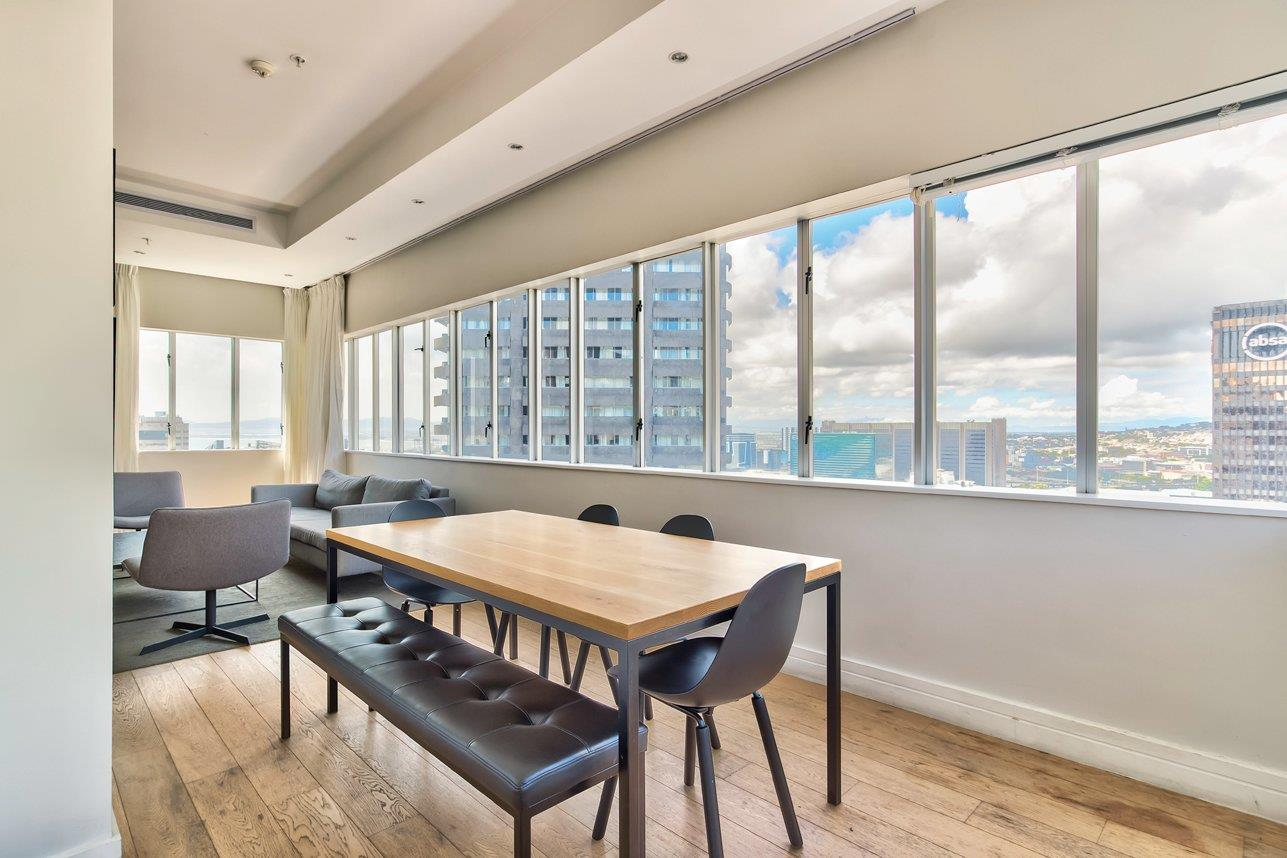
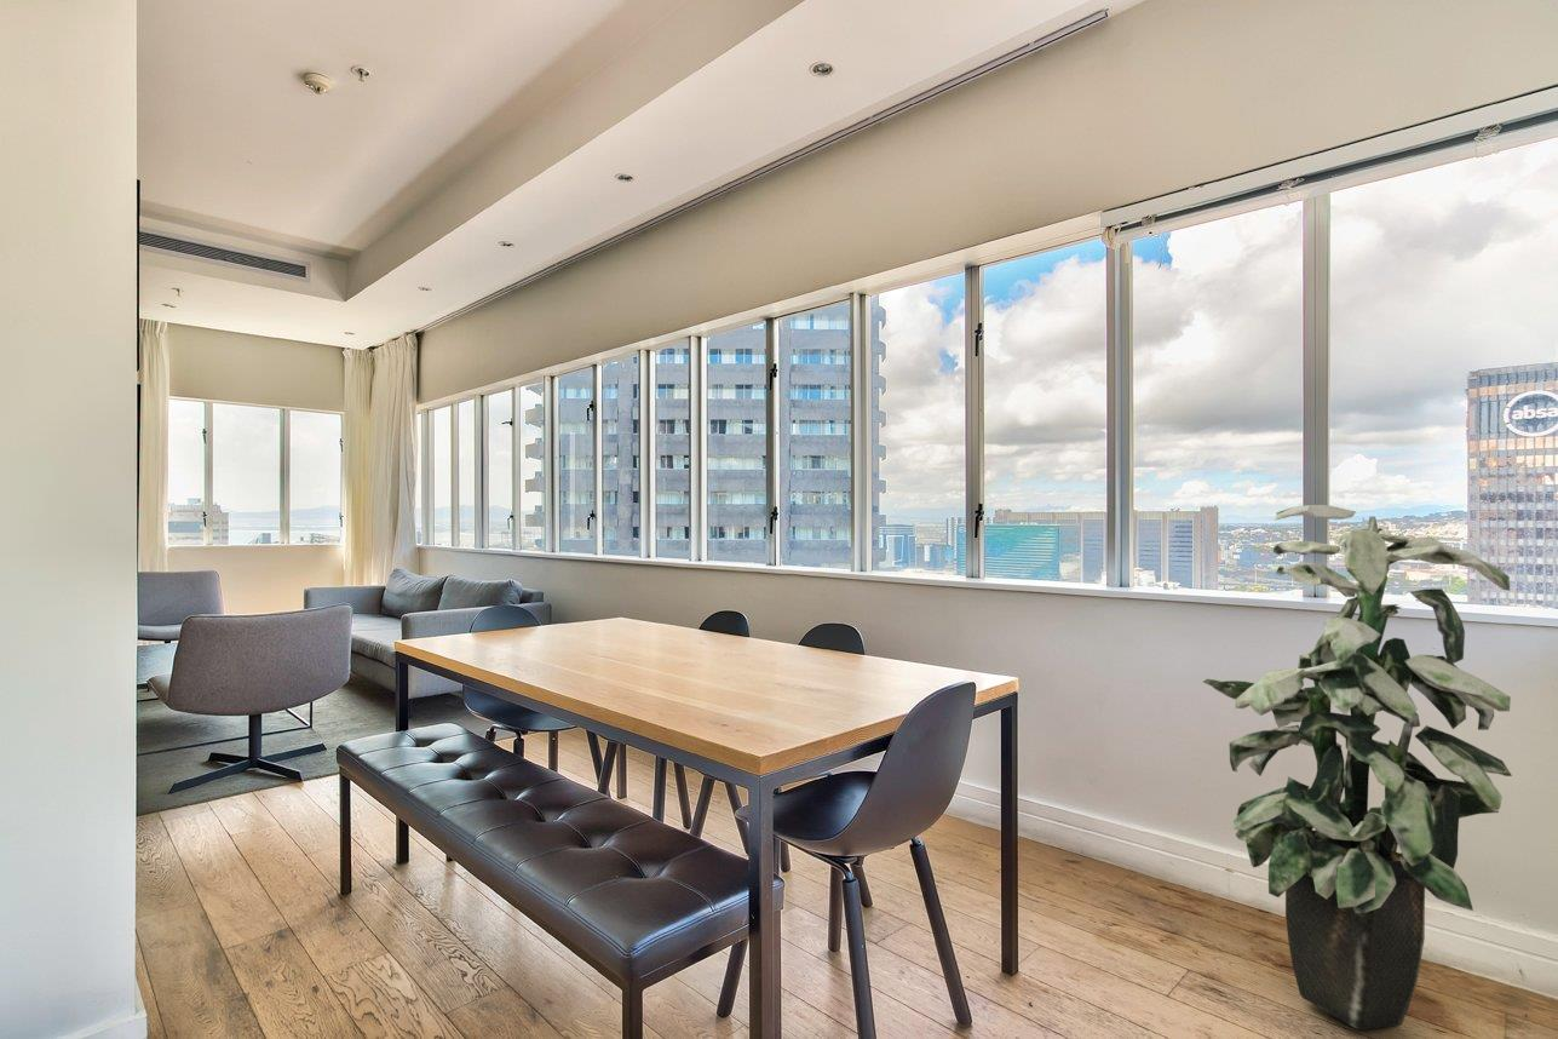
+ indoor plant [1202,504,1513,1031]
